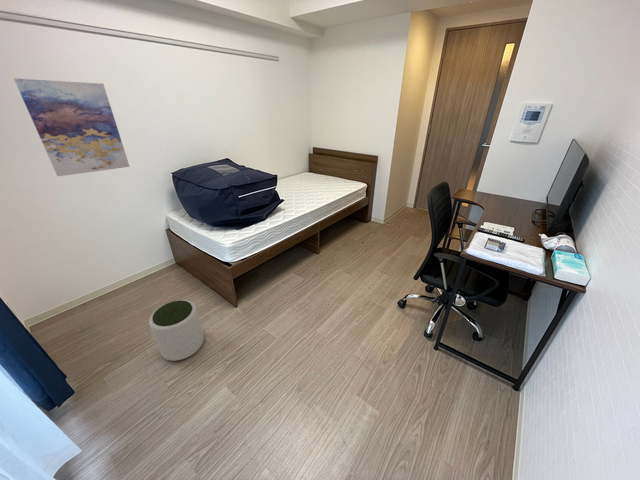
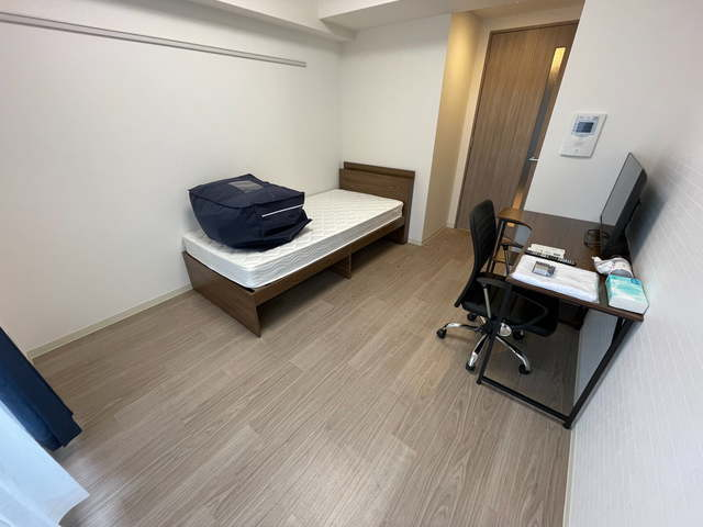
- wall art [13,78,131,177]
- plant pot [148,299,205,362]
